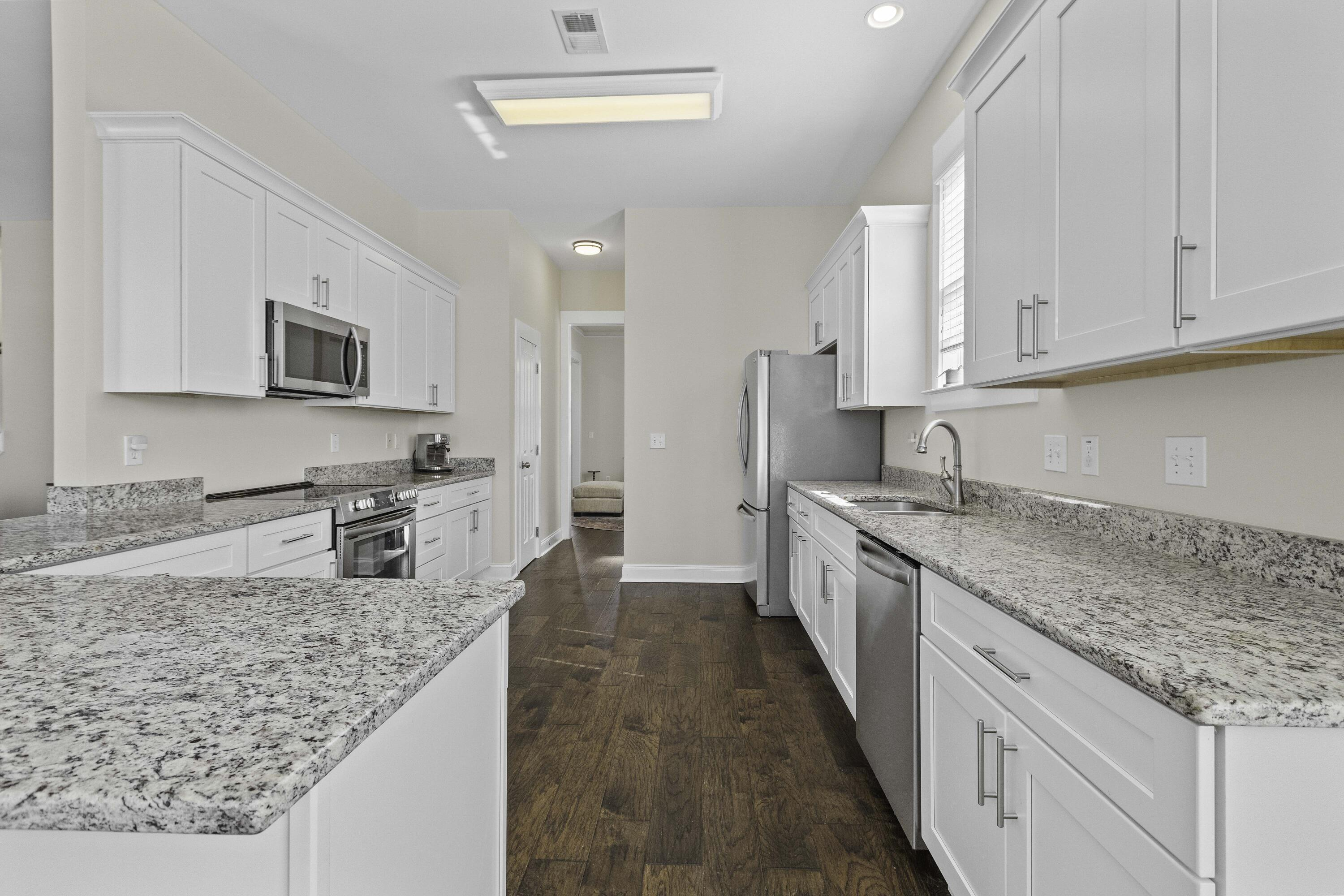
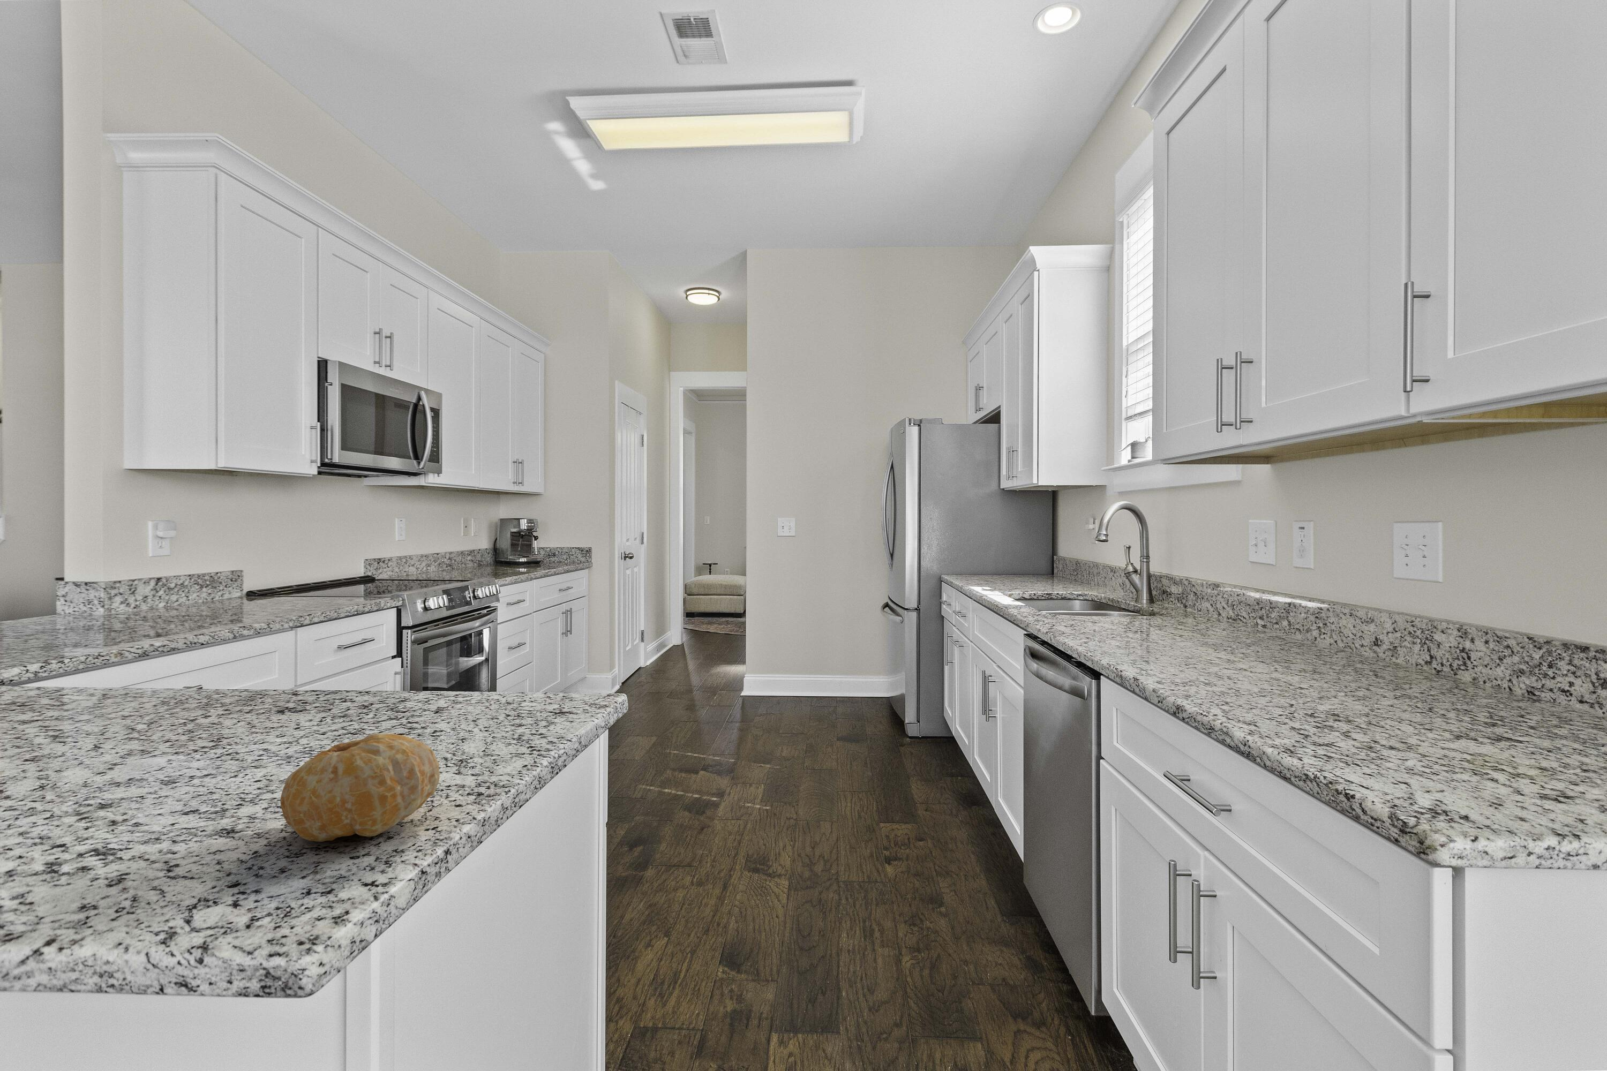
+ fruit [280,732,440,843]
